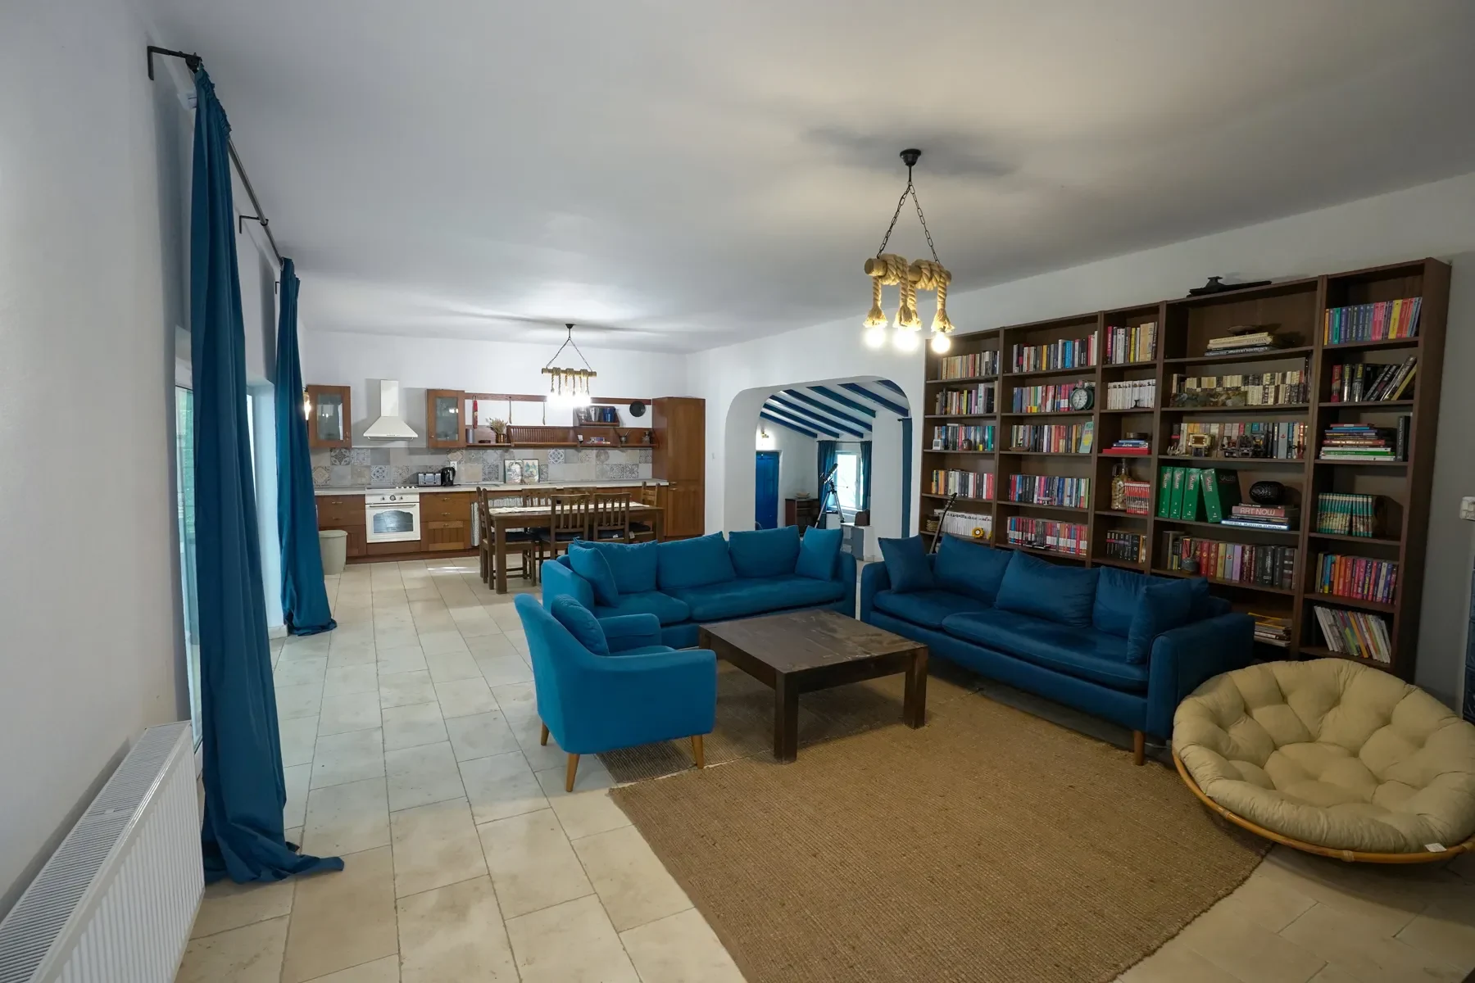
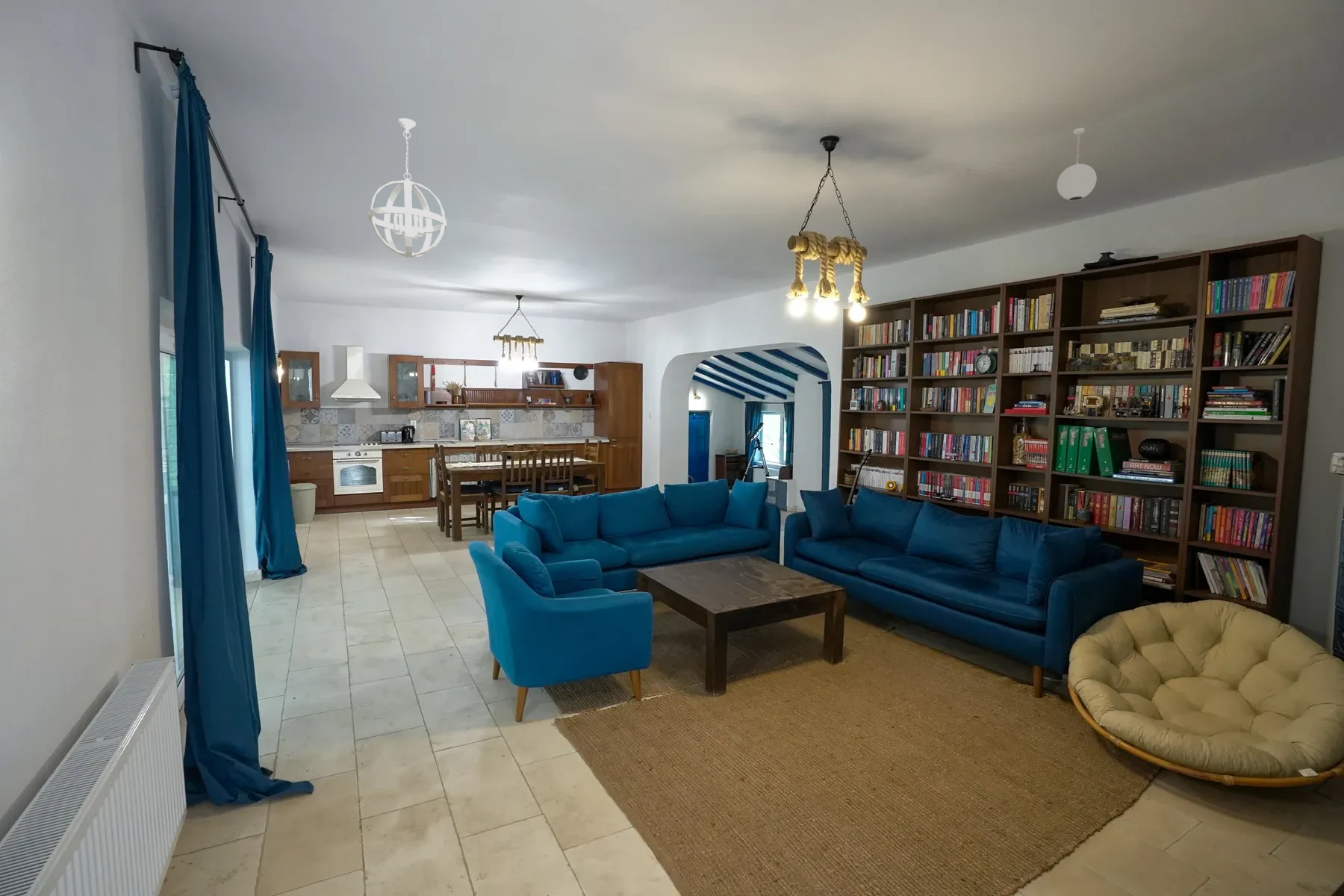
+ chandelier [367,117,447,259]
+ pendant light [1056,127,1098,202]
